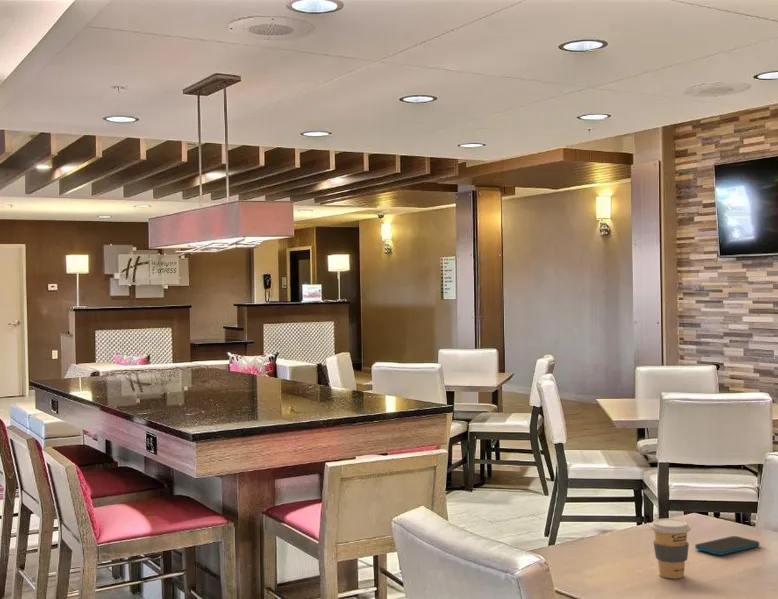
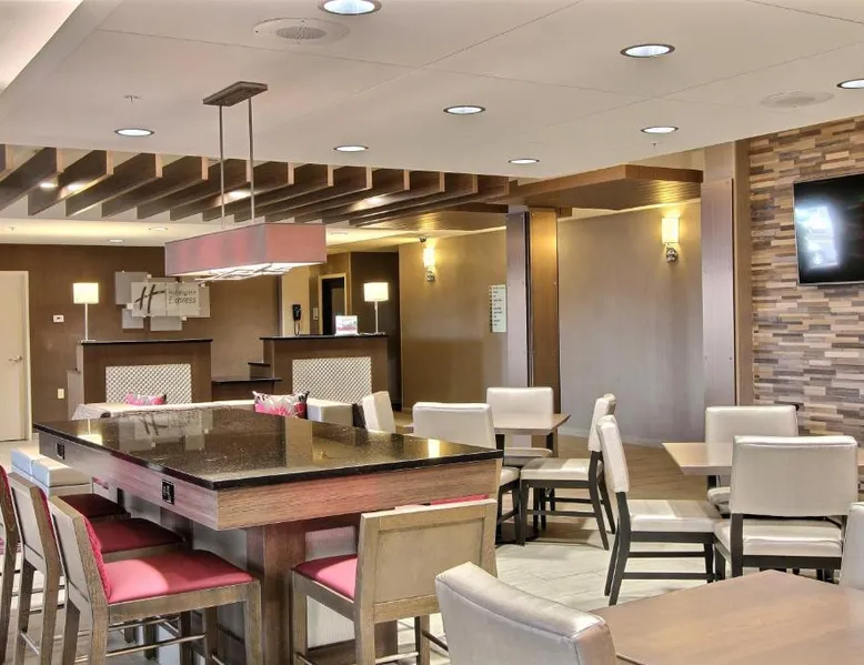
- smartphone [694,535,760,556]
- coffee cup [649,518,692,579]
